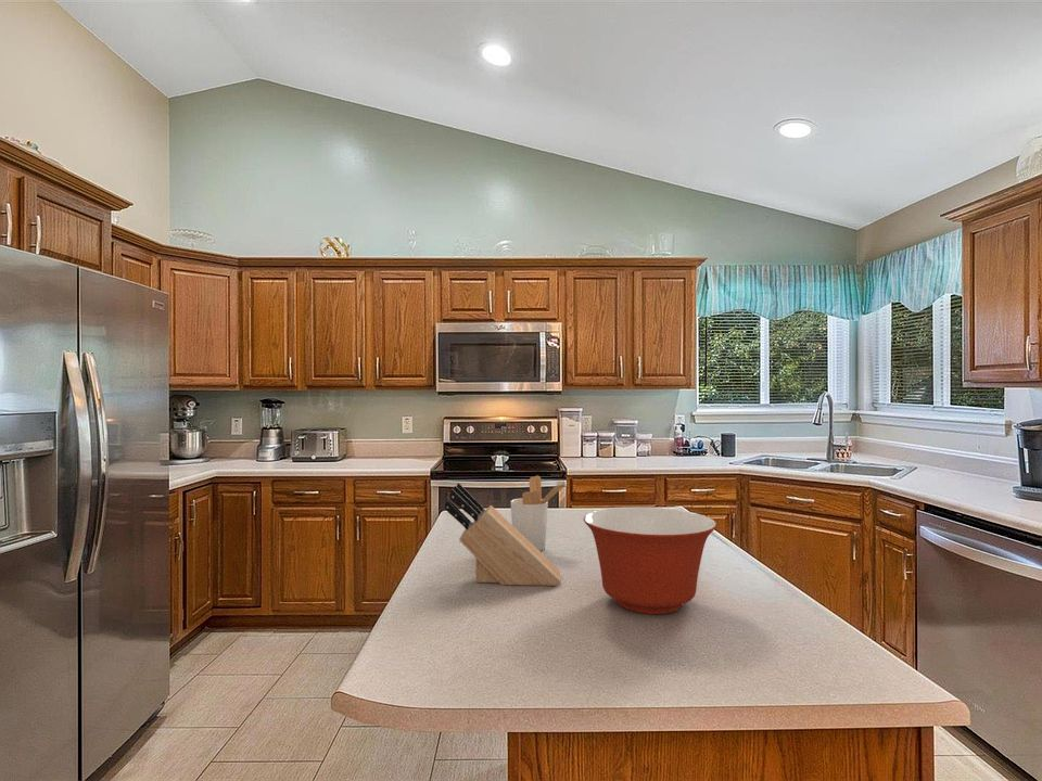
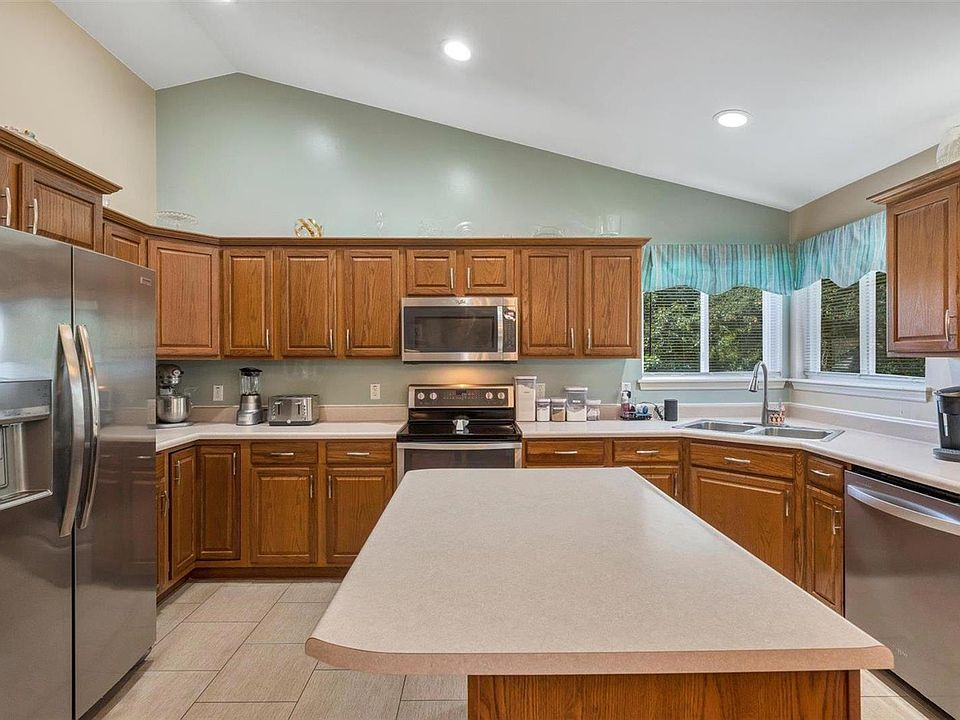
- knife block [444,482,561,587]
- mixing bowl [583,507,717,615]
- utensil holder [509,475,567,552]
